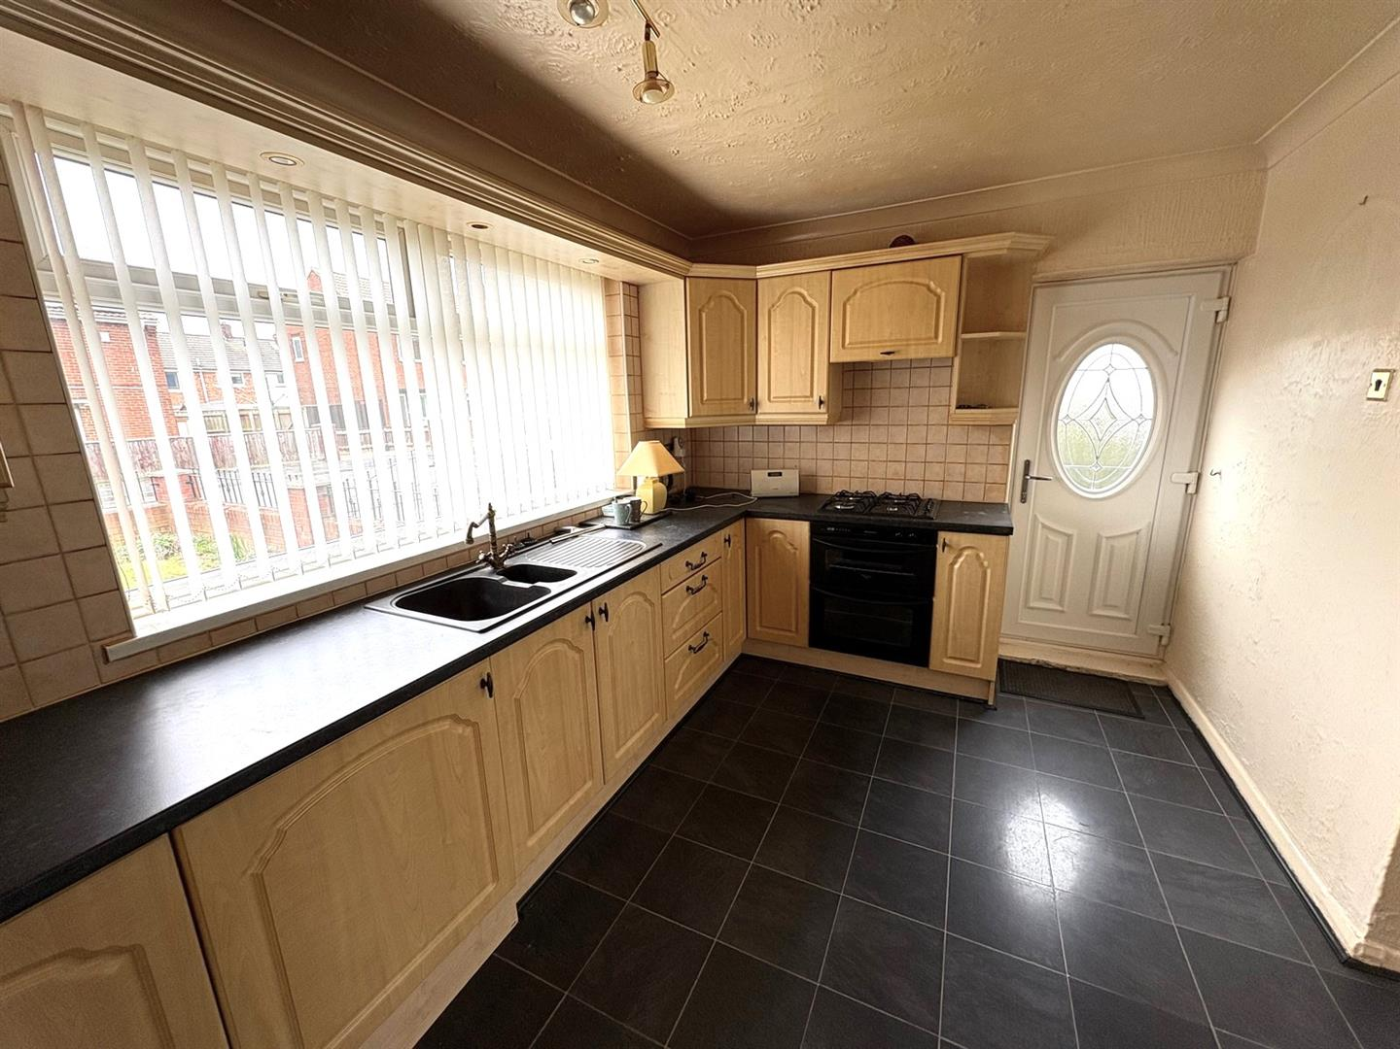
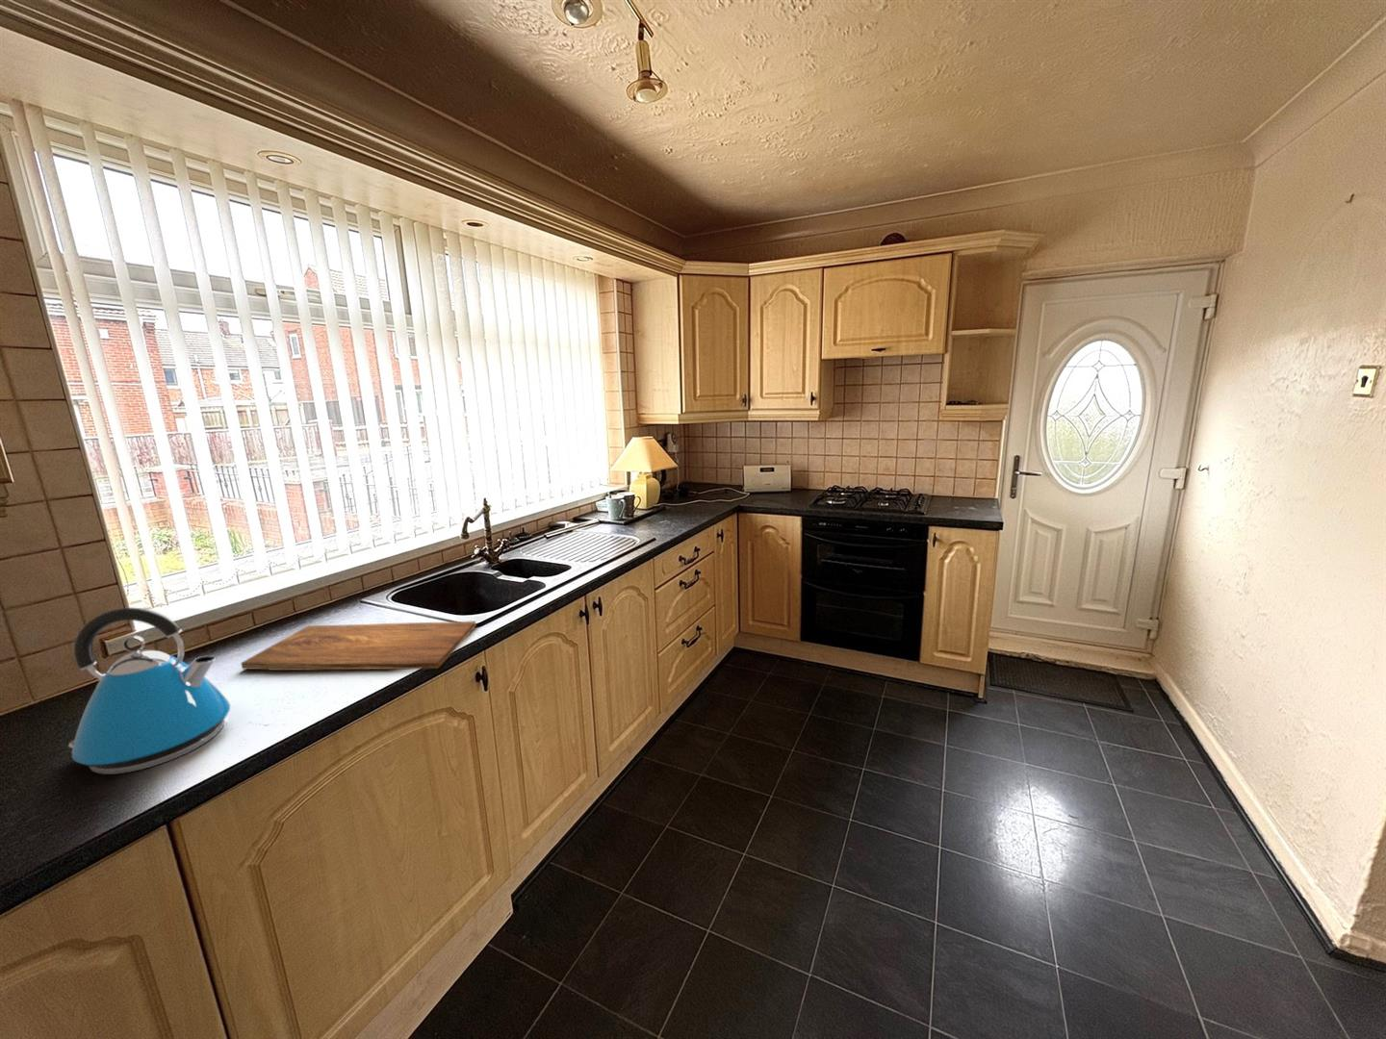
+ cutting board [240,621,477,671]
+ kettle [68,607,231,775]
